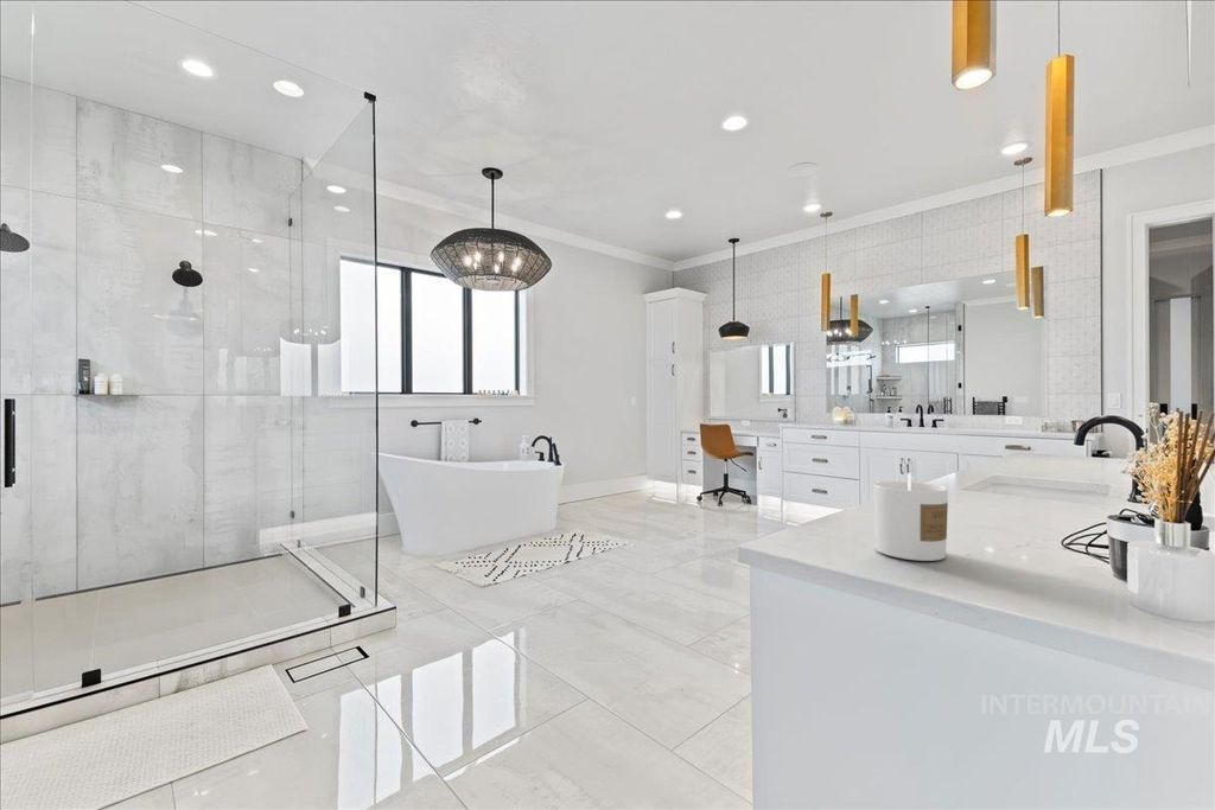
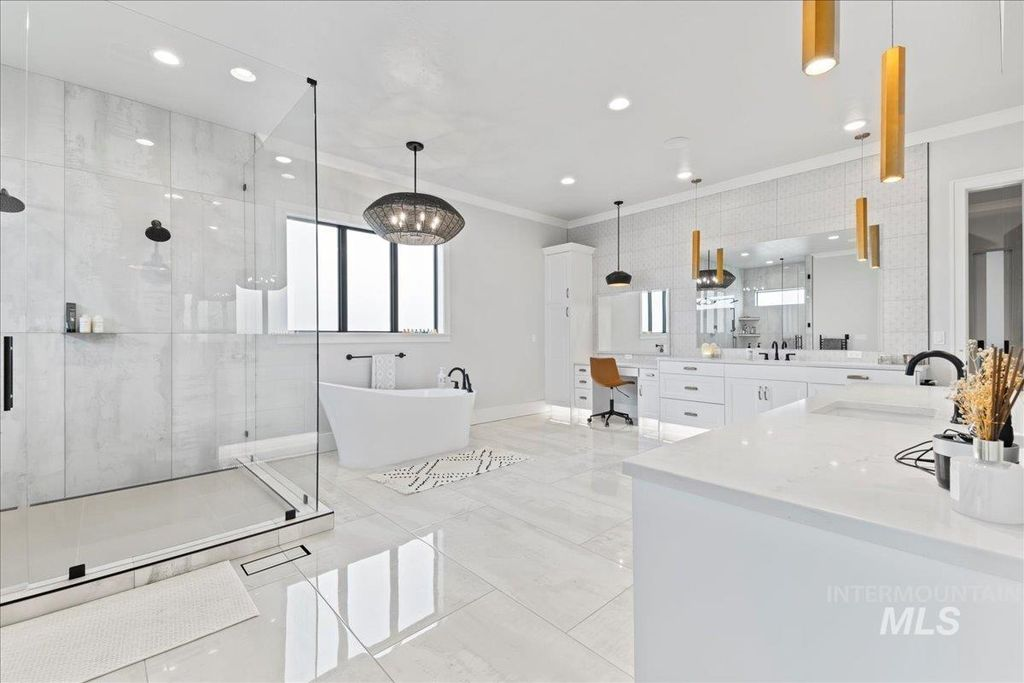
- candle [872,472,949,562]
